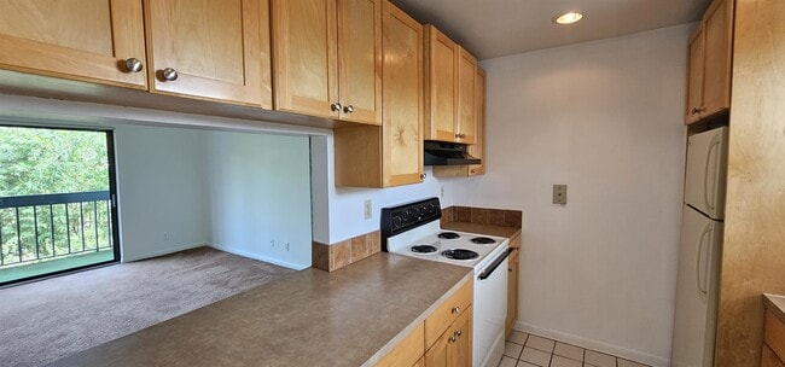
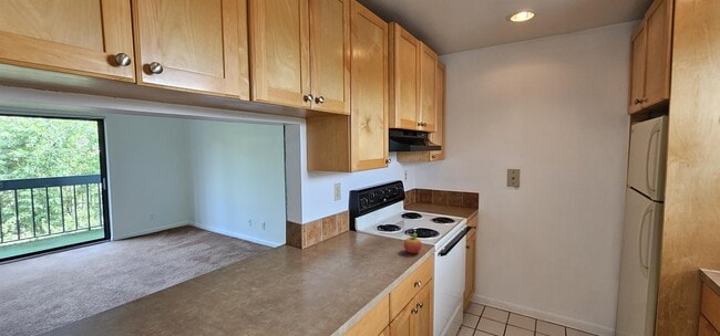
+ fruit [402,232,423,254]
